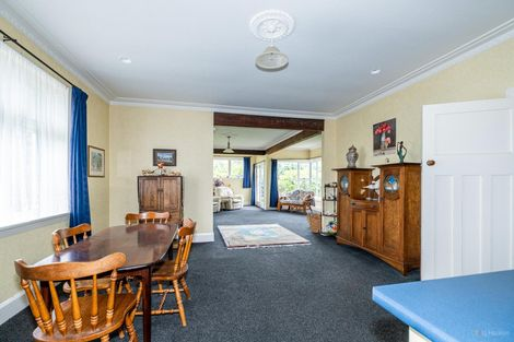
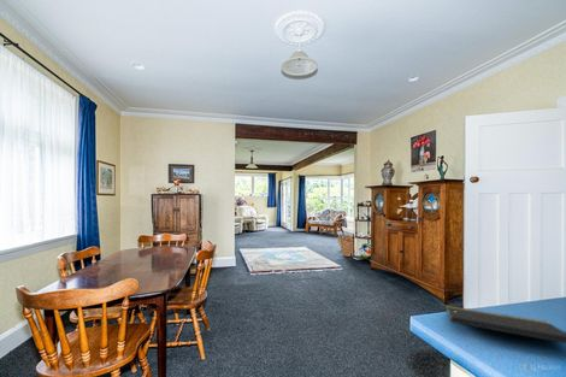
+ notepad [446,305,566,344]
